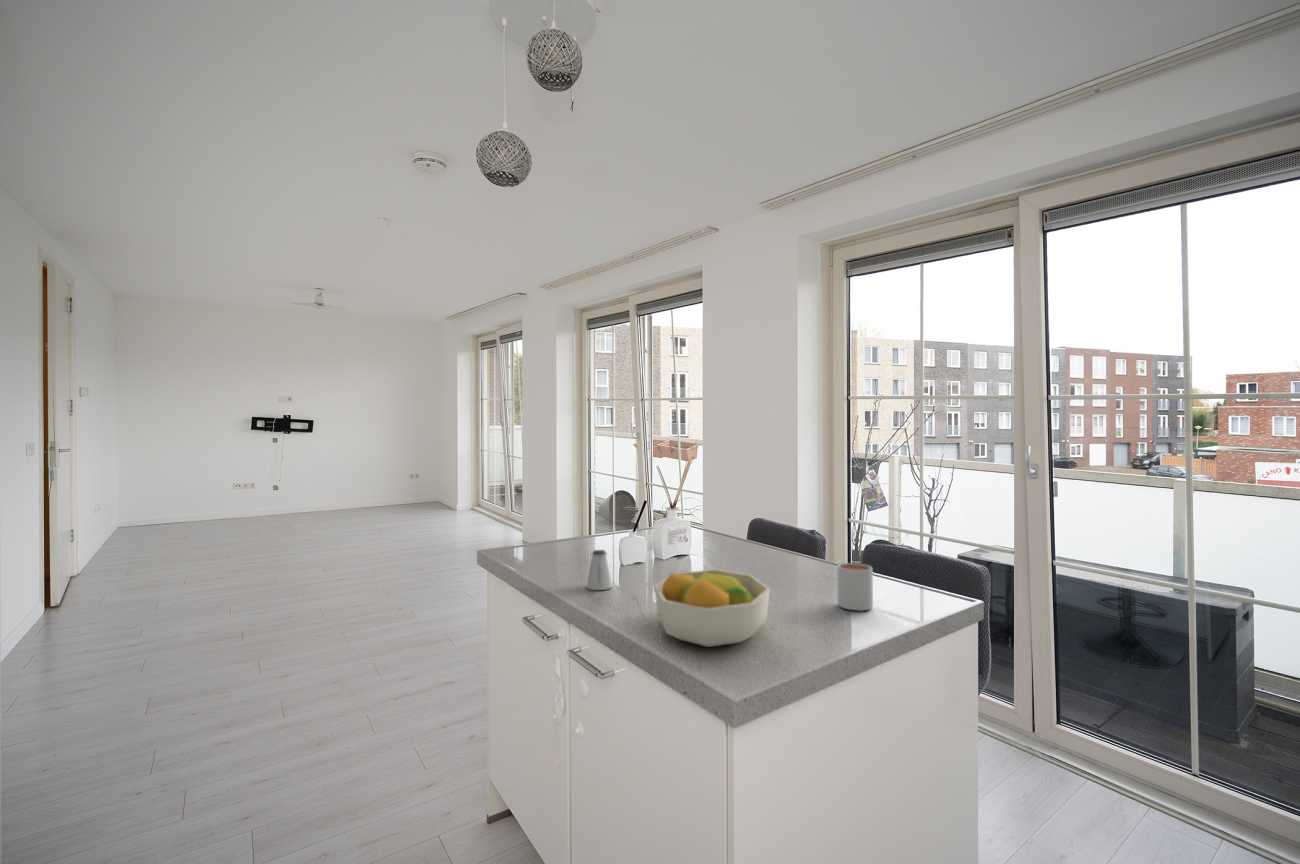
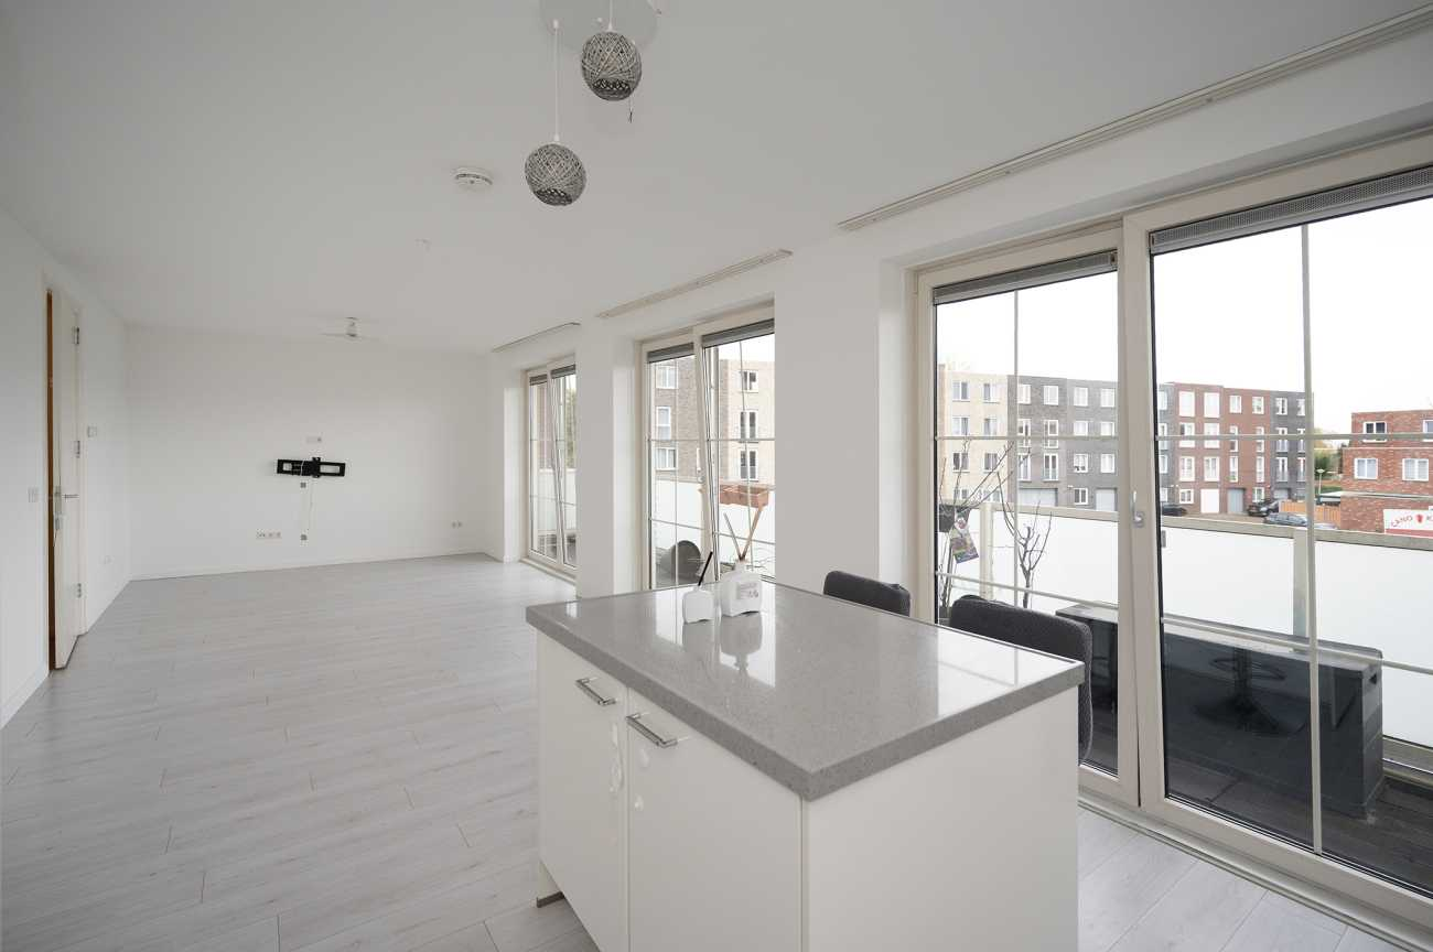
- mug [836,562,874,612]
- saltshaker [585,549,613,591]
- fruit bowl [653,568,771,648]
